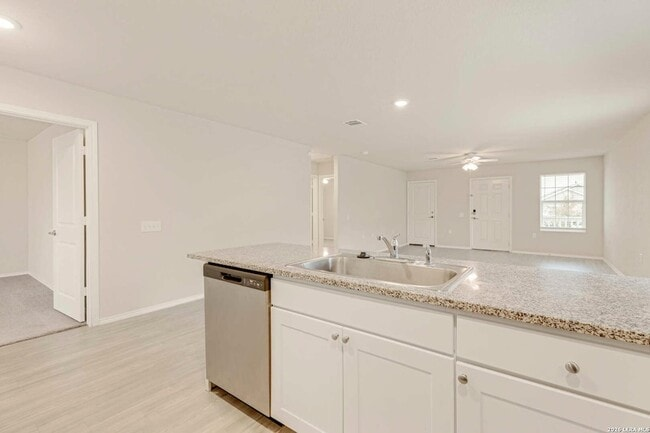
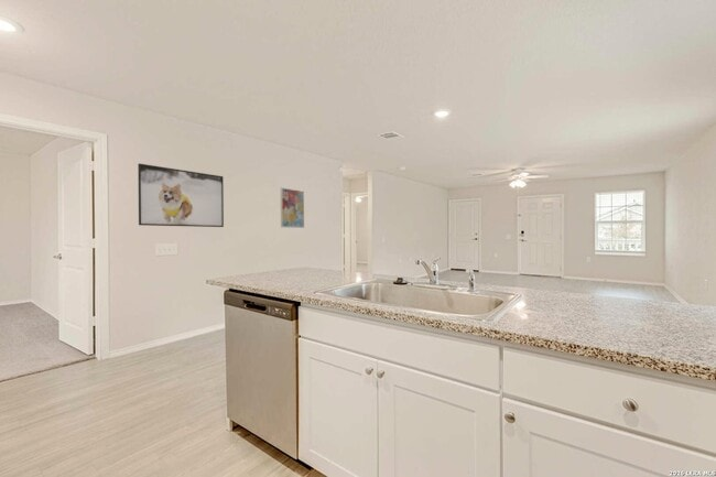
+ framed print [137,163,225,228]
+ wall art [280,186,305,229]
